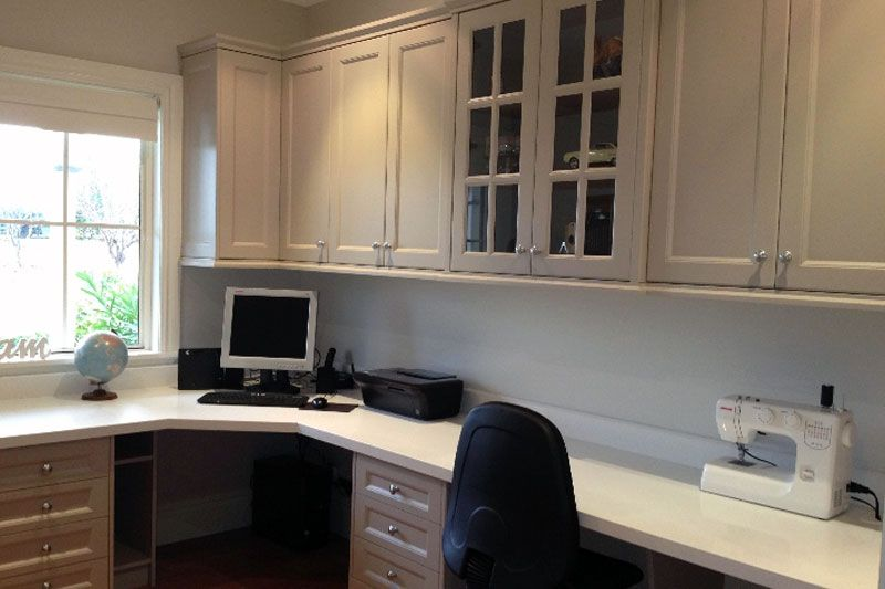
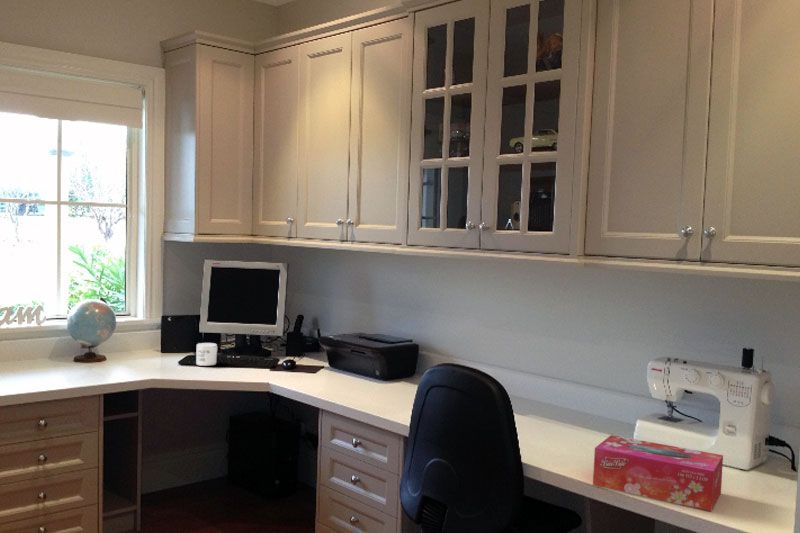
+ mug [195,342,218,367]
+ tissue box [592,434,724,512]
